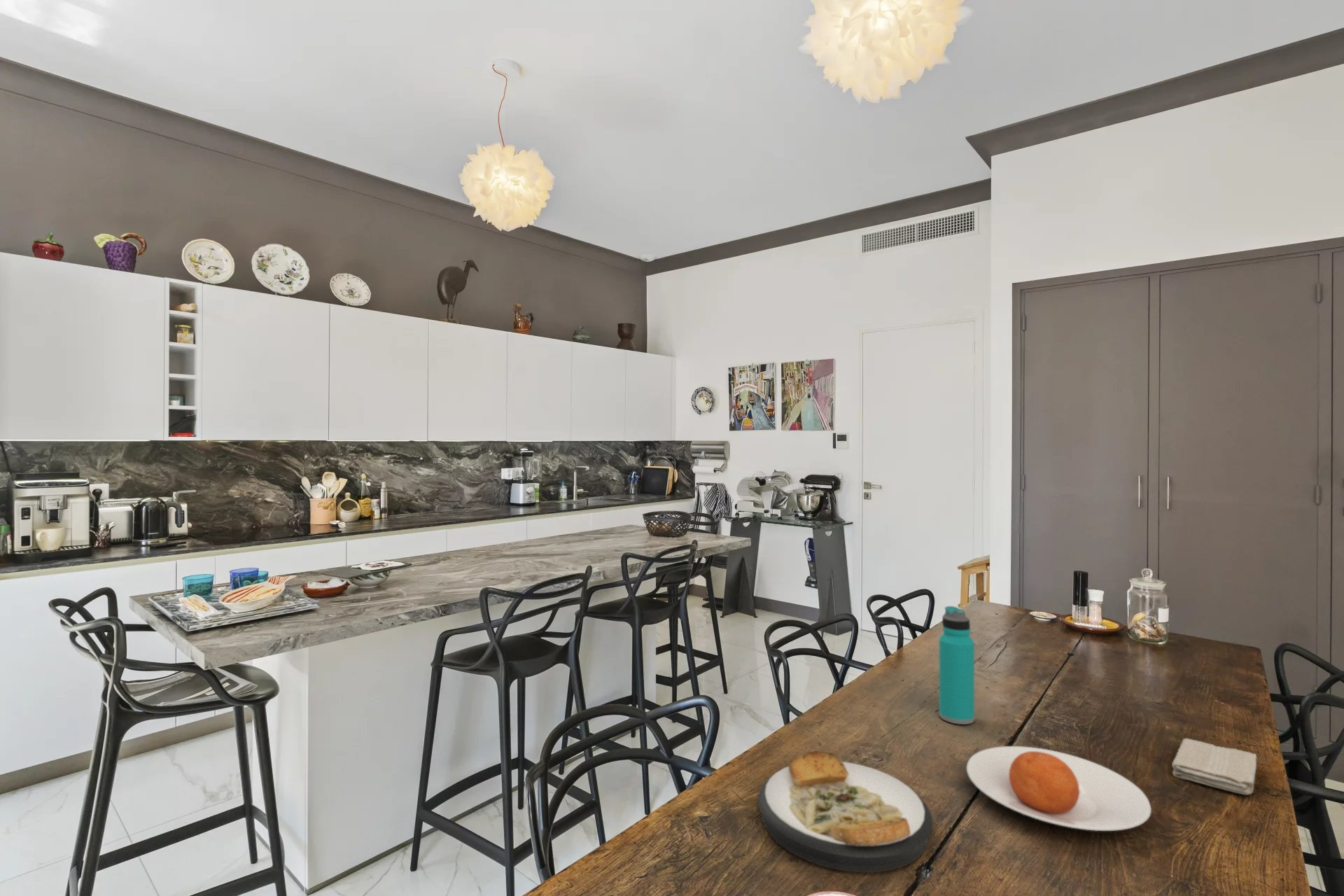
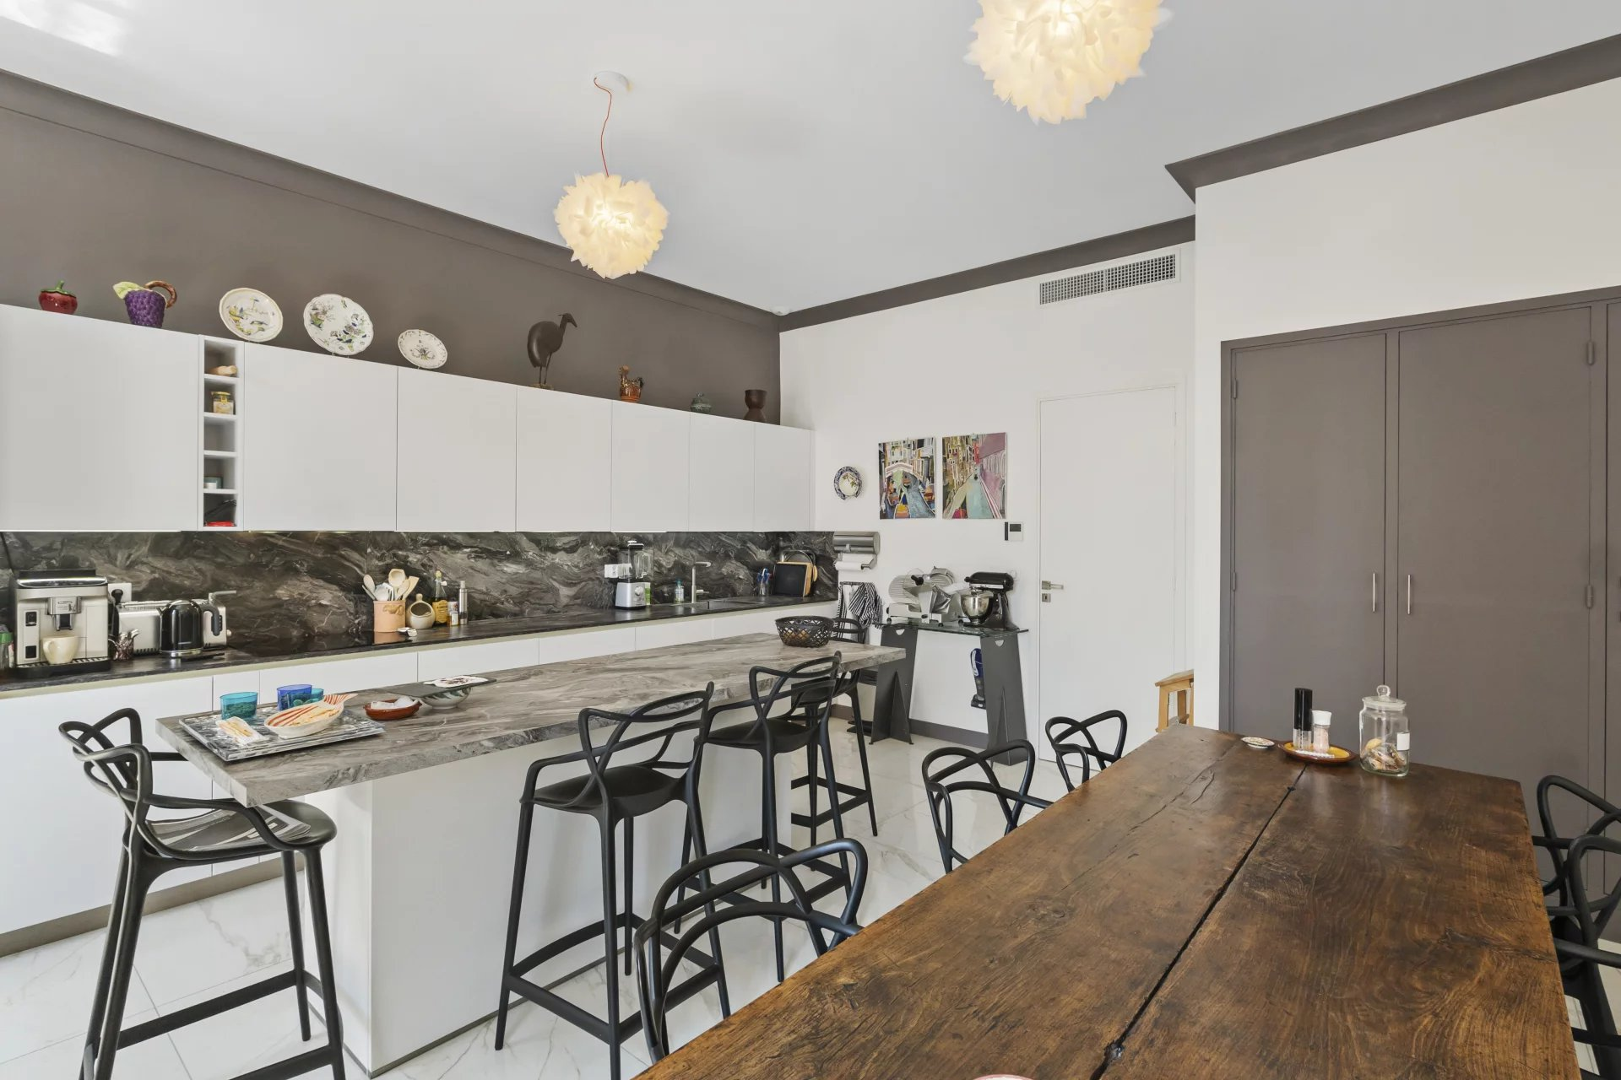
- plate [757,750,934,873]
- washcloth [1171,738,1257,796]
- water bottle [939,605,975,725]
- plate [966,745,1152,832]
